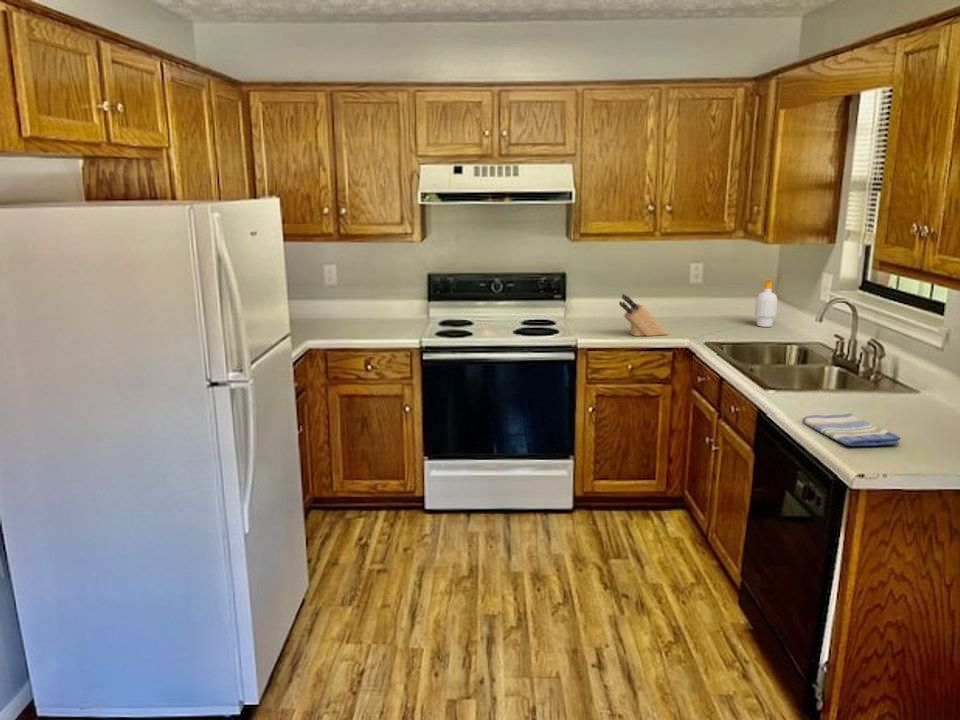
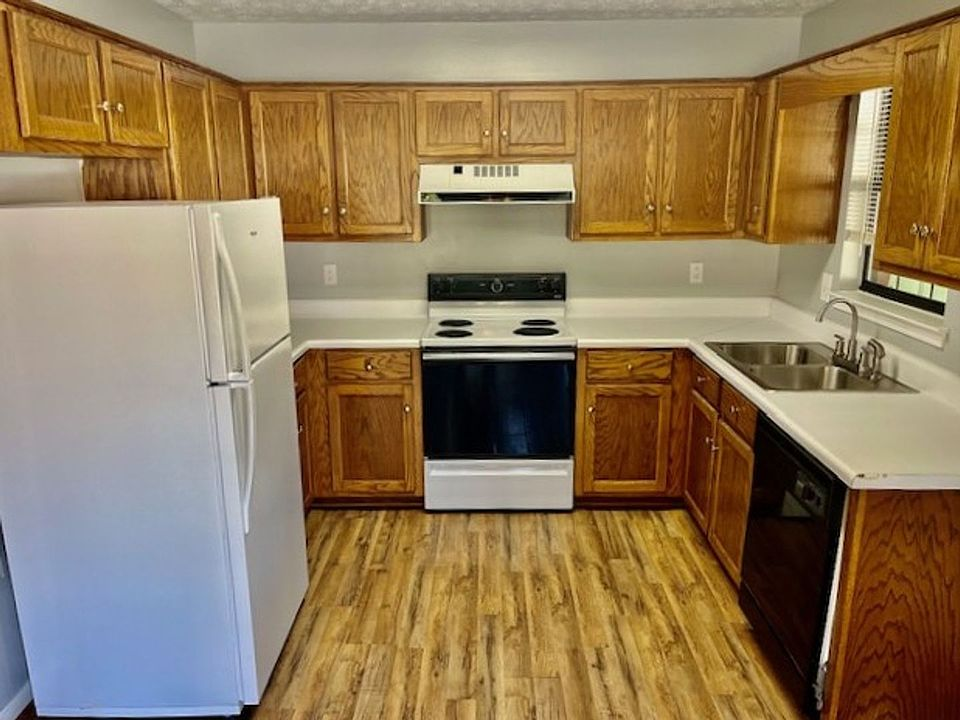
- dish towel [801,412,901,447]
- knife block [618,293,670,337]
- soap bottle [754,278,779,328]
